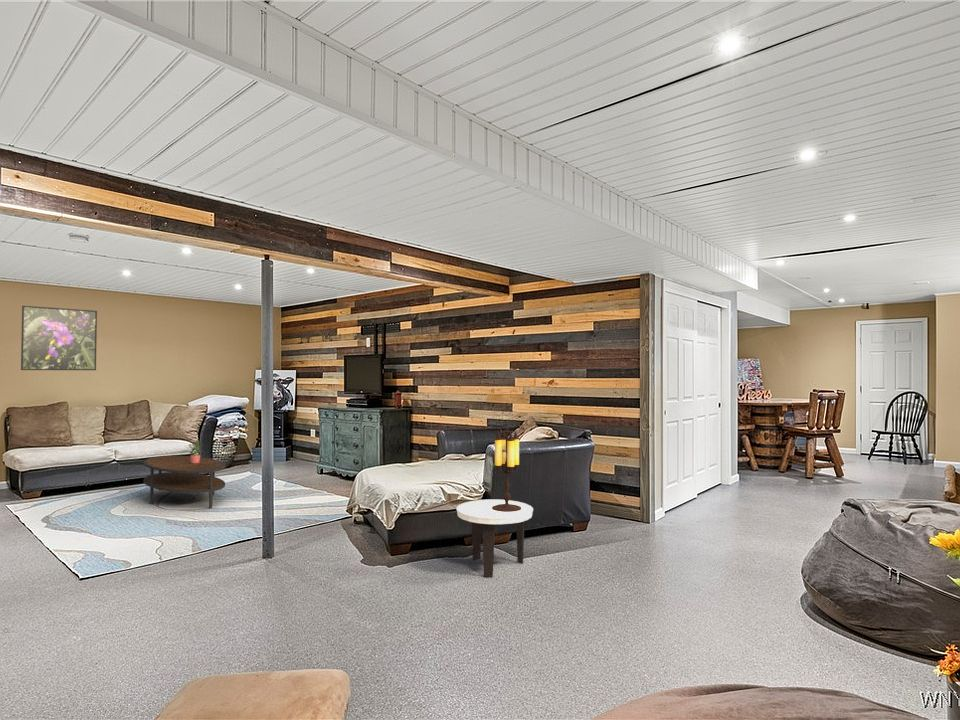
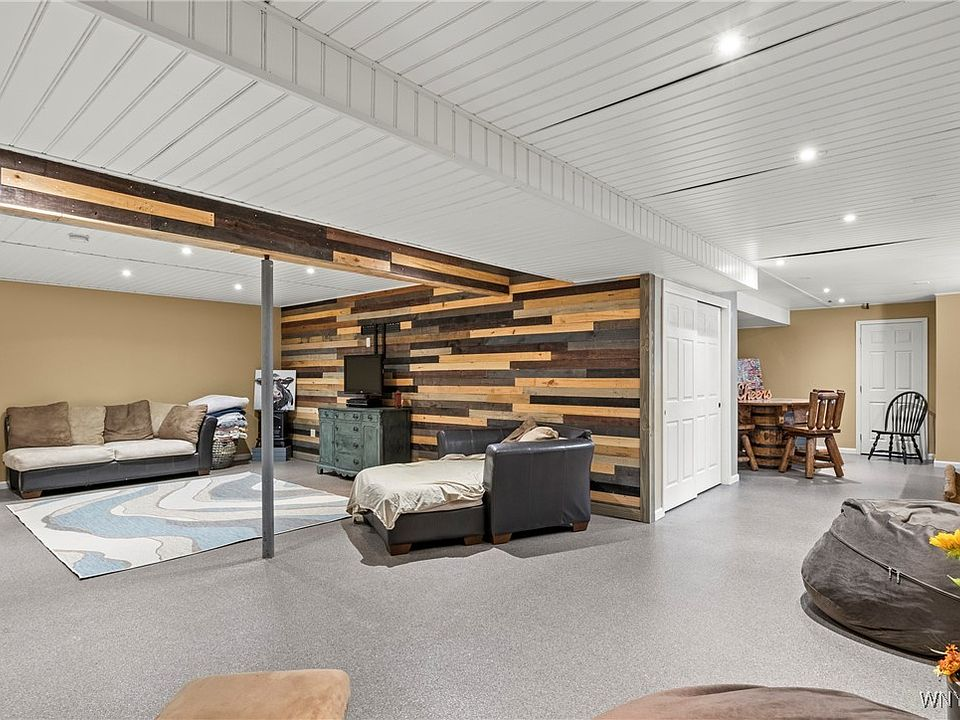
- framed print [20,305,98,371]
- coffee table [142,455,226,510]
- side table [455,499,534,579]
- table lamp [492,427,522,512]
- potted plant [181,439,202,464]
